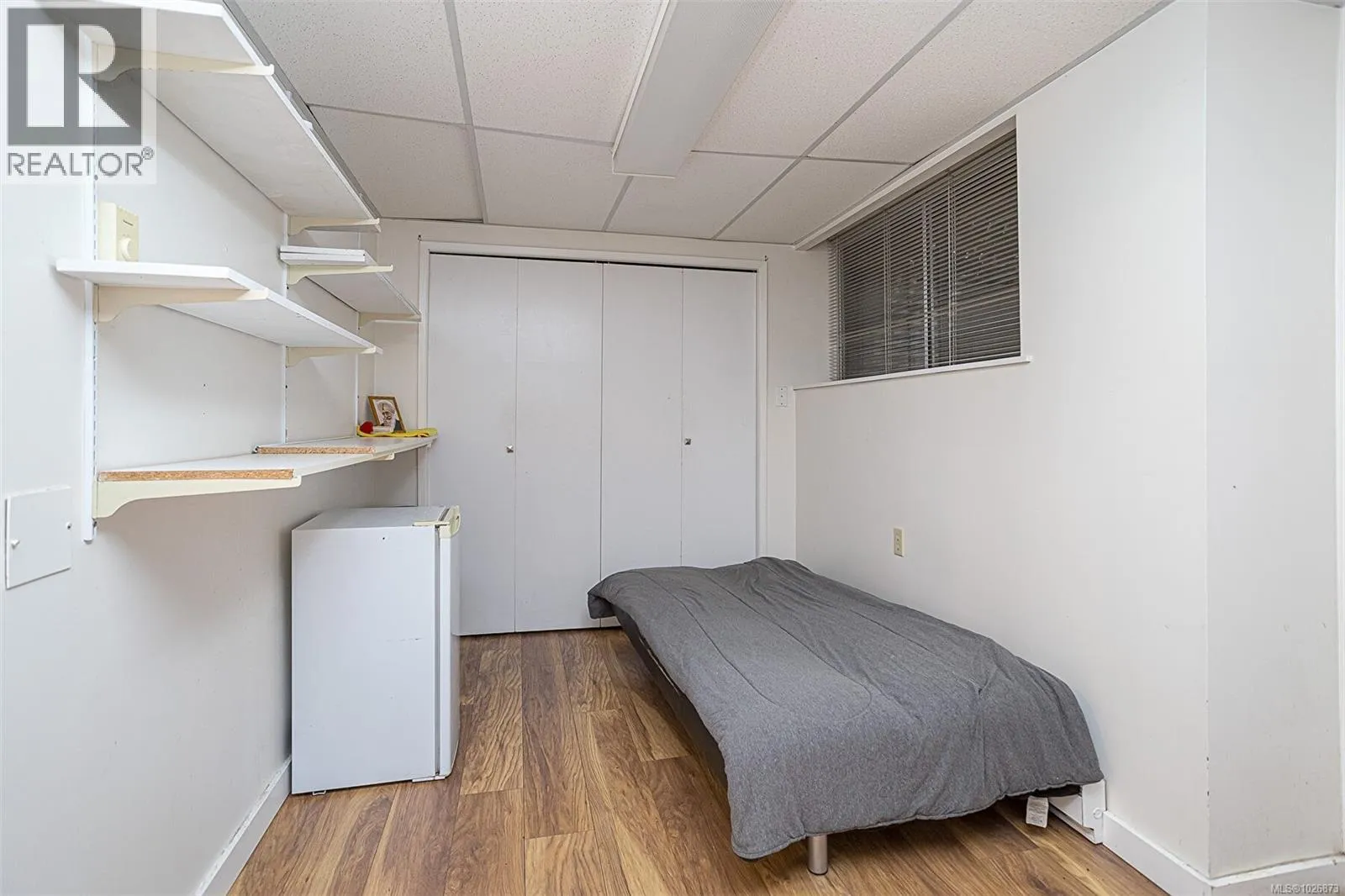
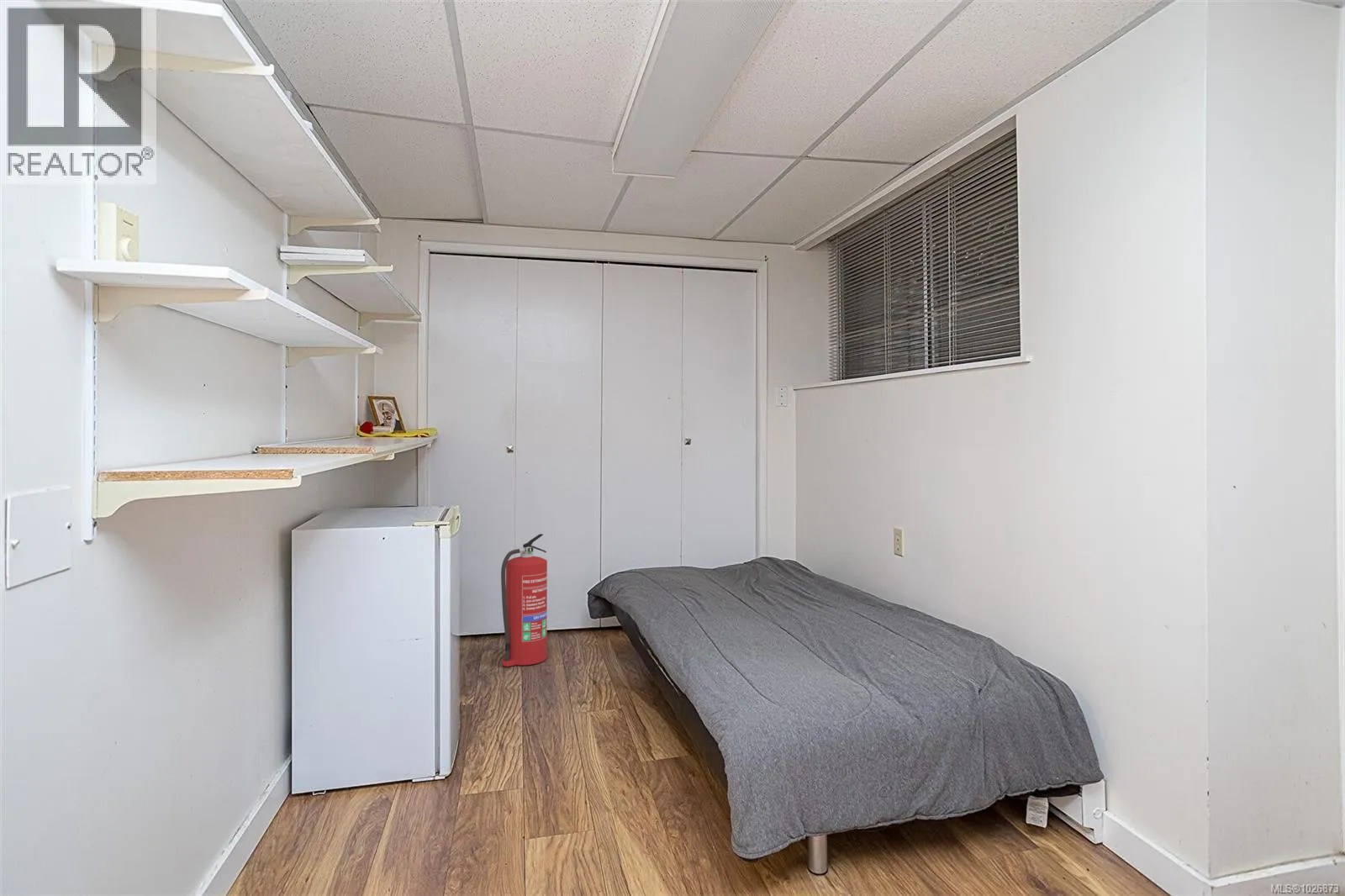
+ fire extinguisher [500,533,548,667]
